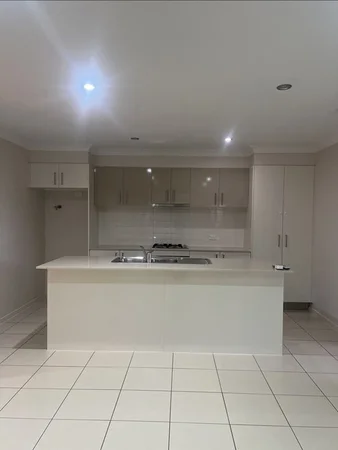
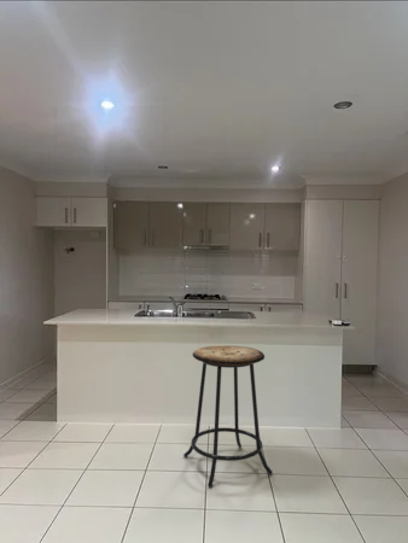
+ bar stool [182,344,274,487]
